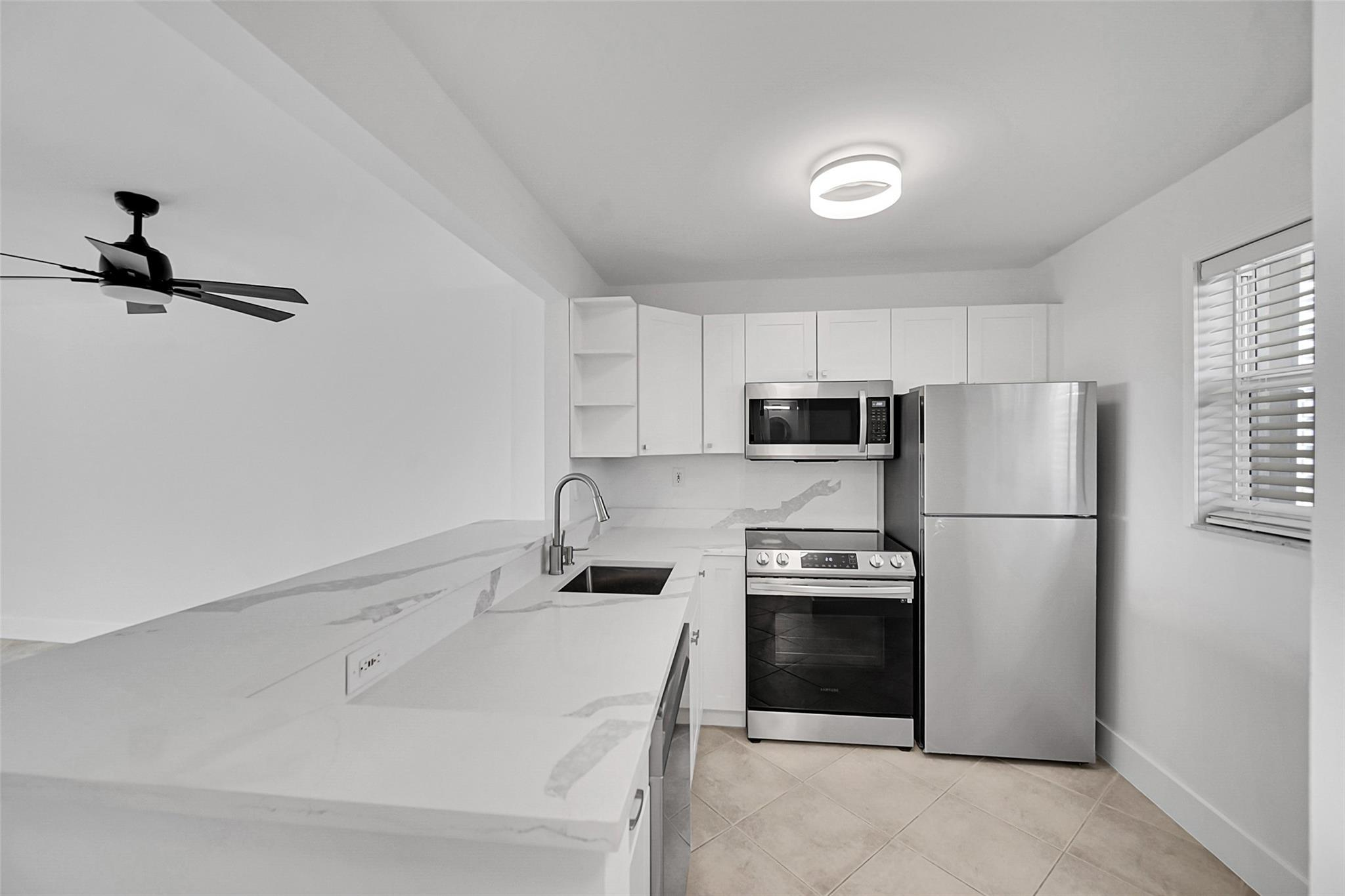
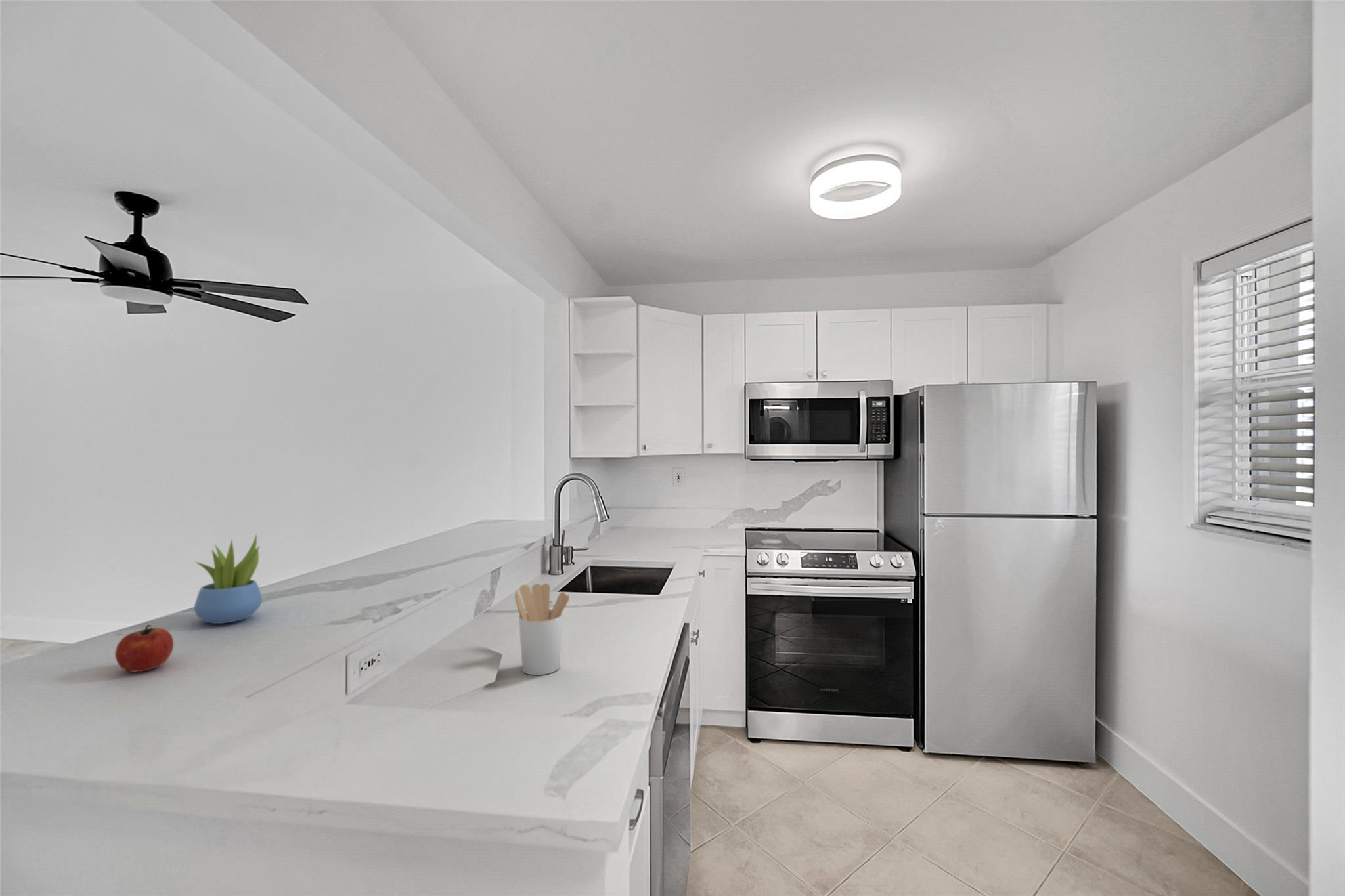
+ utensil holder [514,583,570,676]
+ succulent plant [194,533,263,624]
+ fruit [114,624,174,673]
